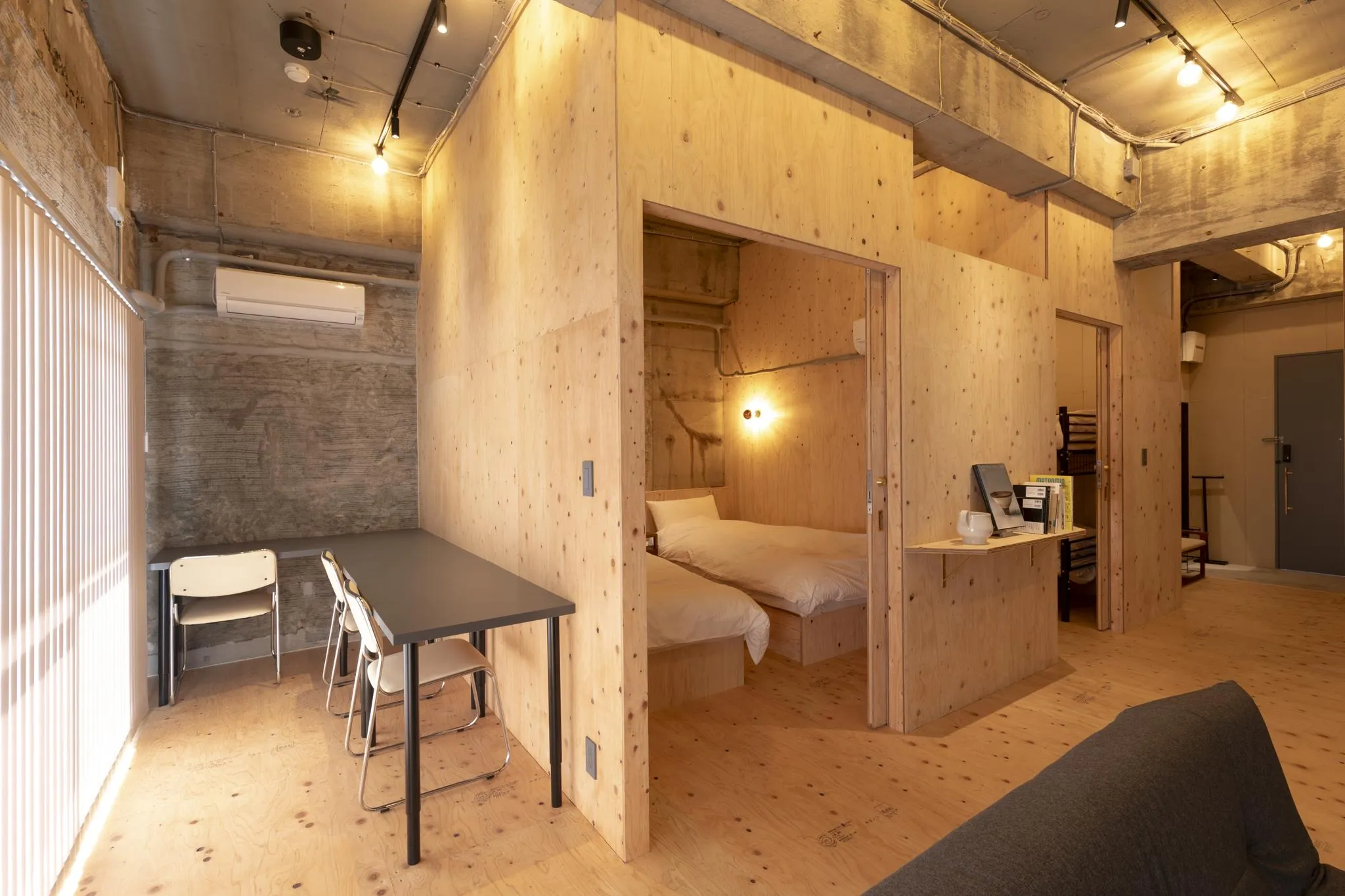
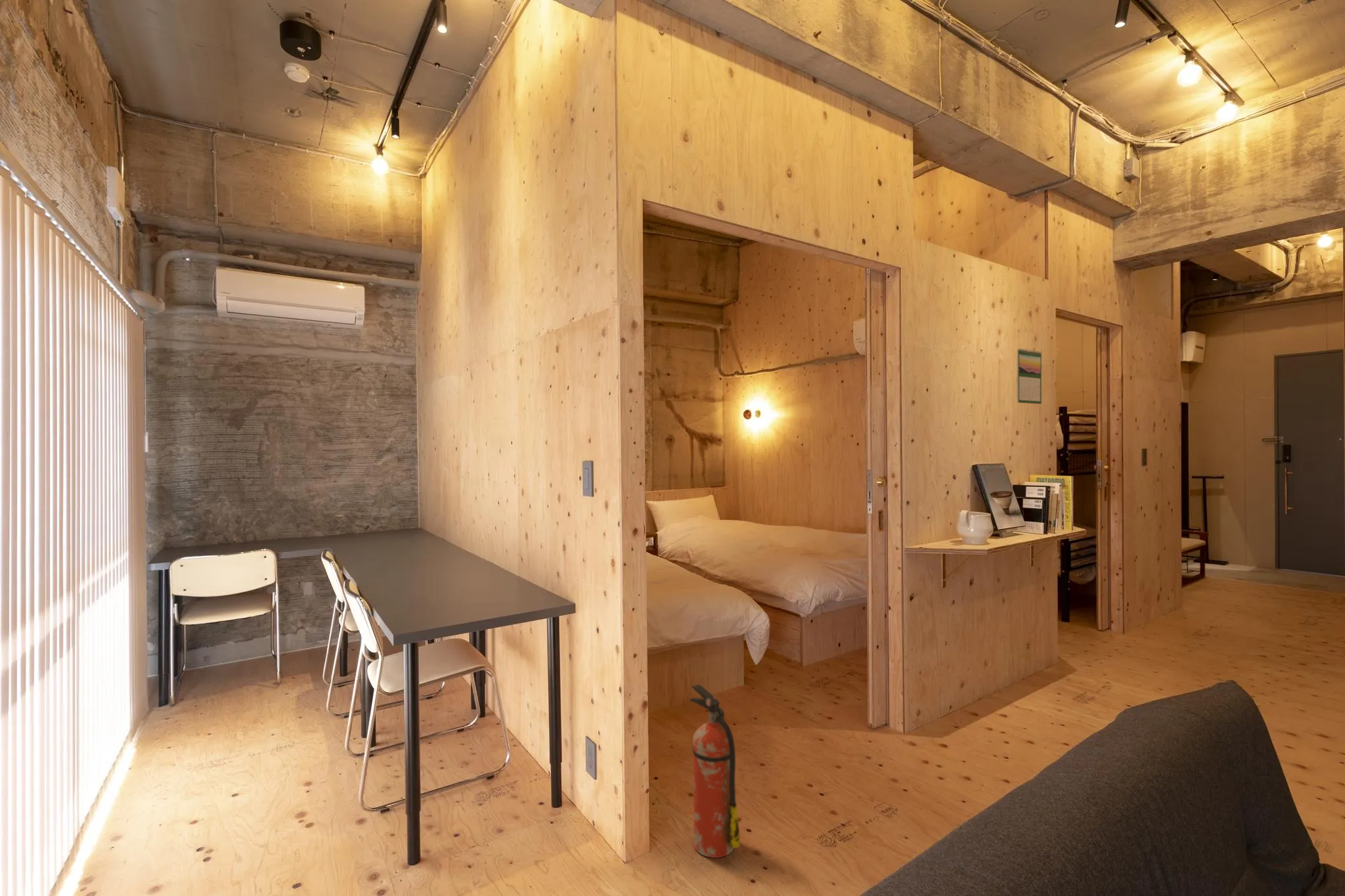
+ calendar [1016,348,1042,405]
+ fire extinguisher [689,684,741,859]
